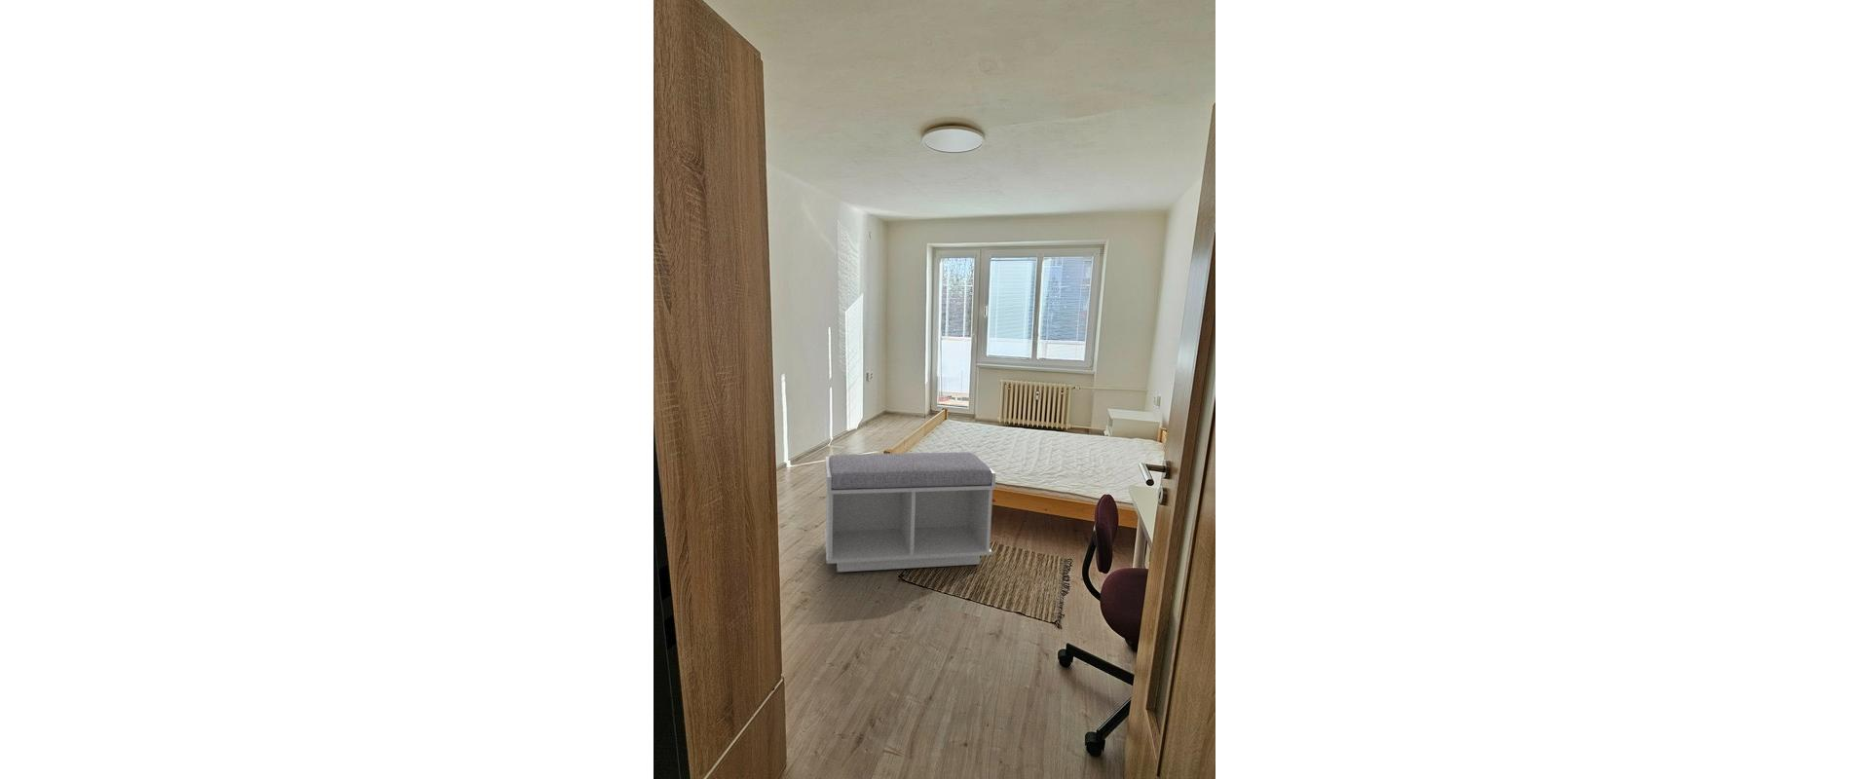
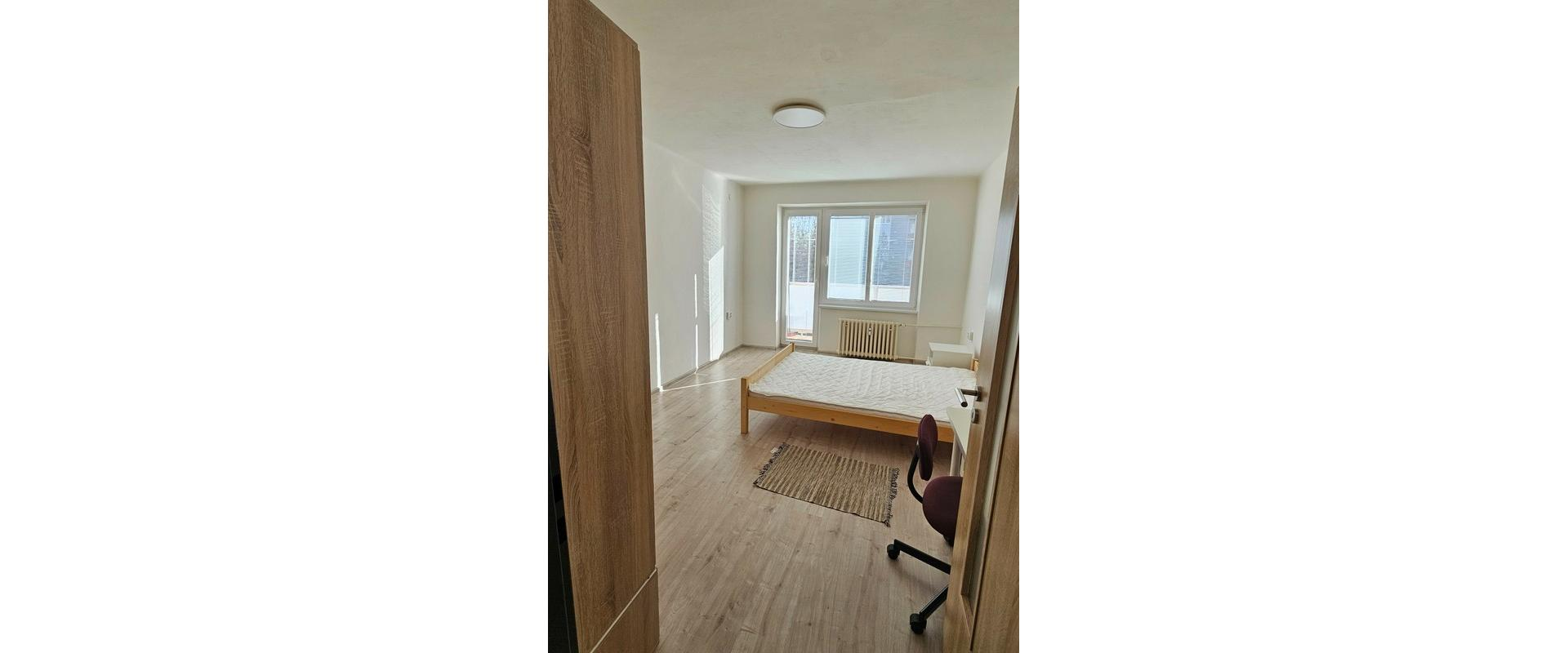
- bench [824,451,996,573]
